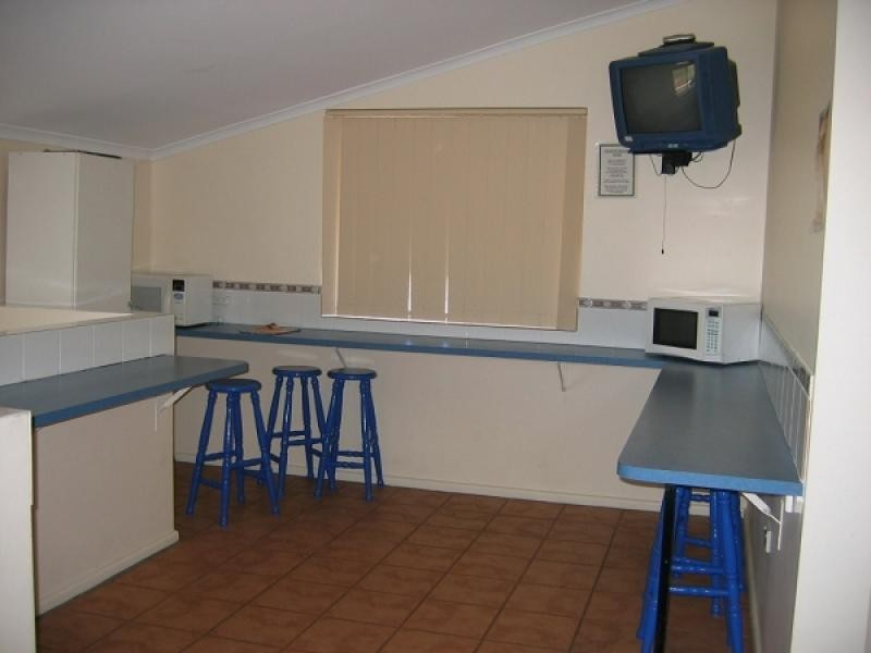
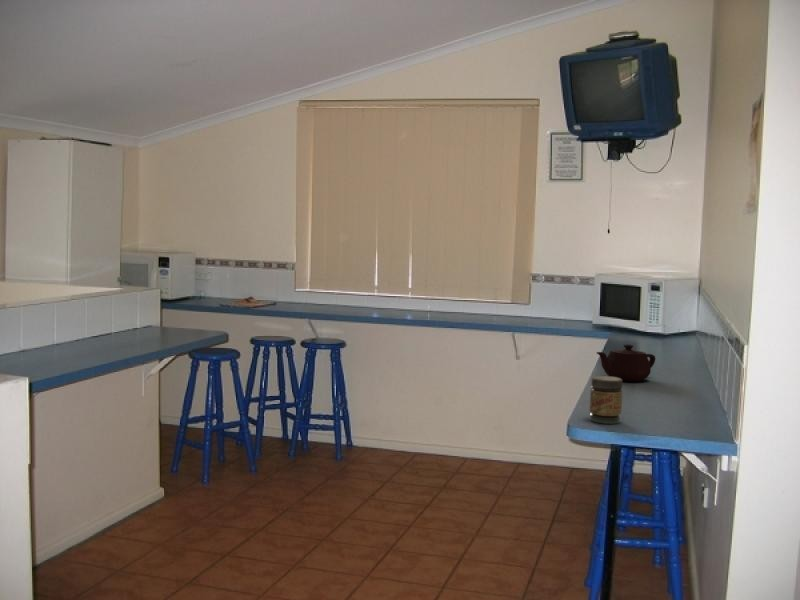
+ teapot [596,344,656,382]
+ jar [589,375,623,425]
